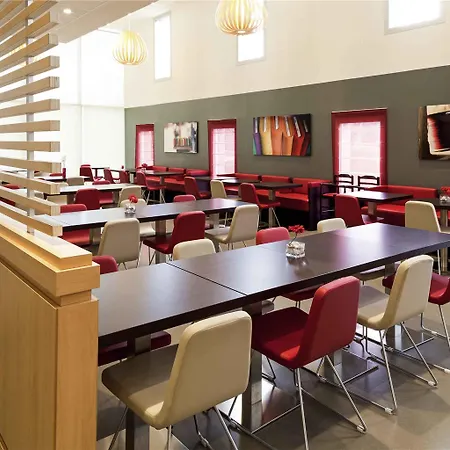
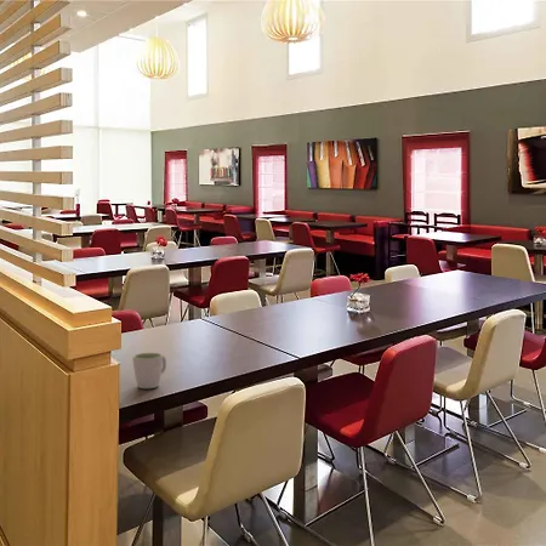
+ mug [131,352,167,389]
